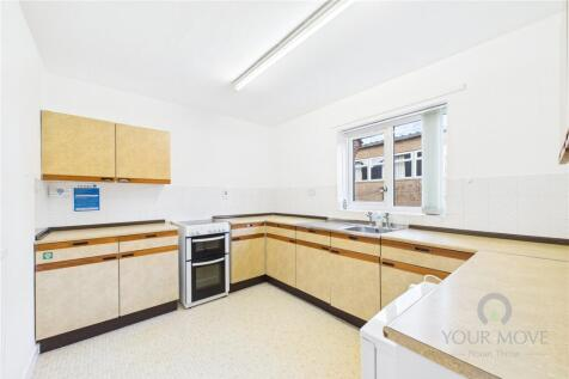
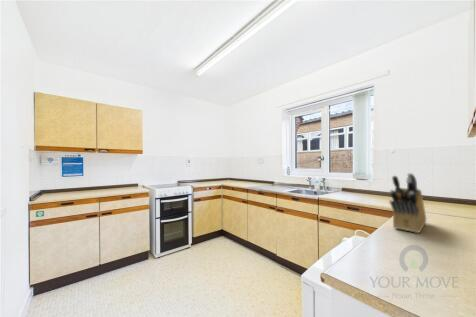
+ knife block [388,172,427,234]
